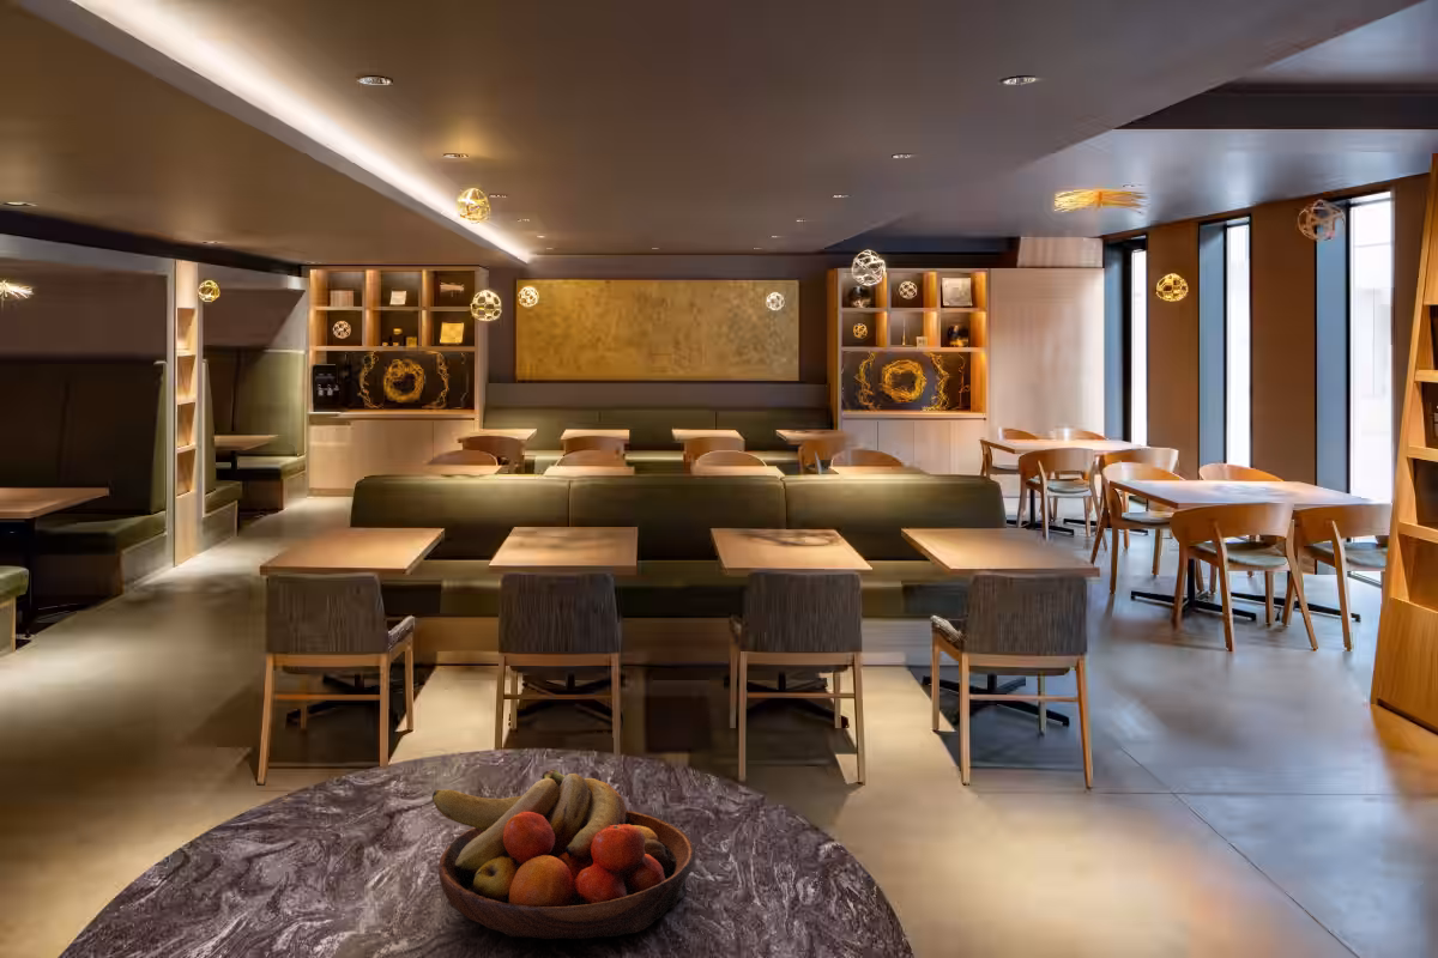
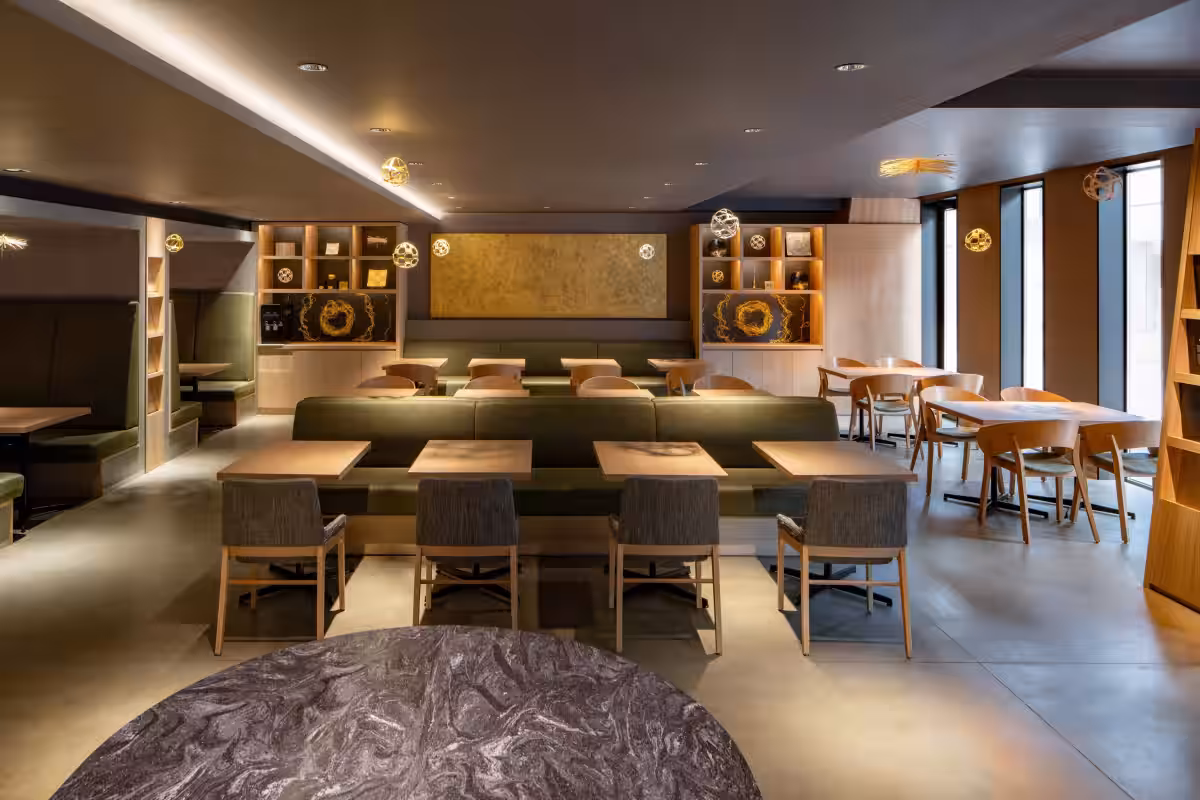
- fruit bowl [431,768,697,940]
